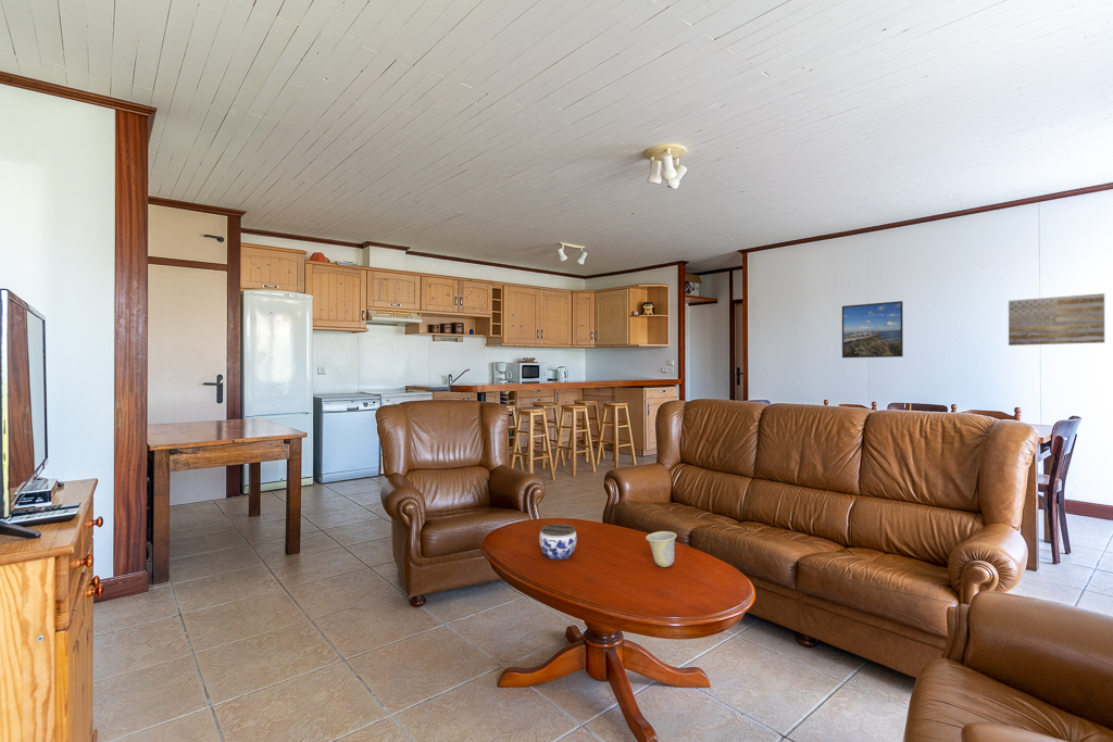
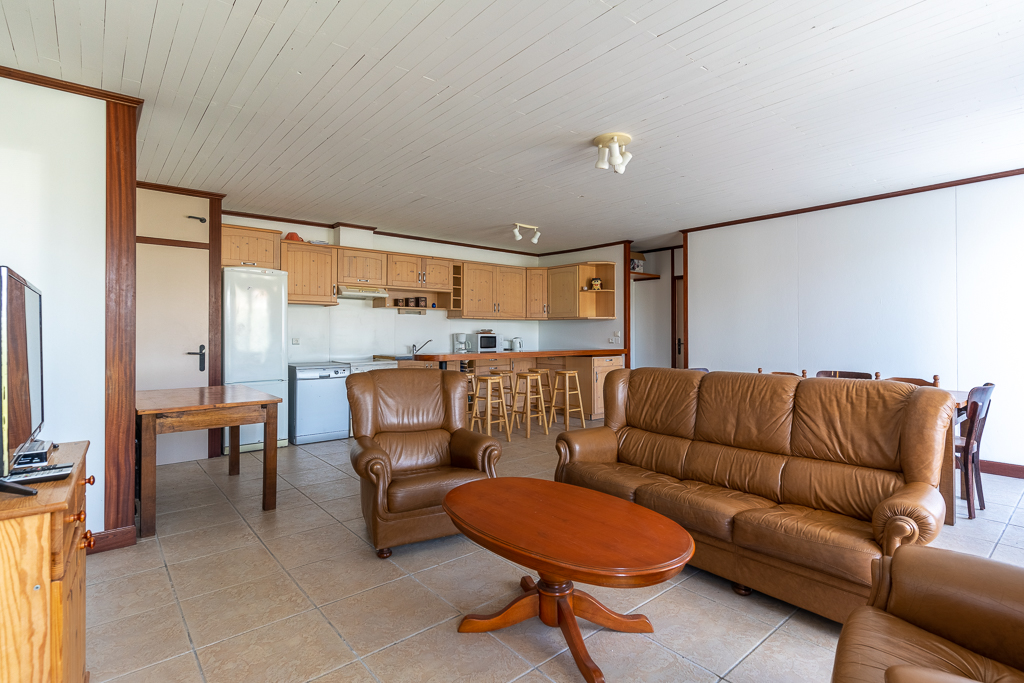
- wall art [1008,292,1105,347]
- cup [645,530,678,568]
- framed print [841,300,904,359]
- jar [538,523,578,561]
